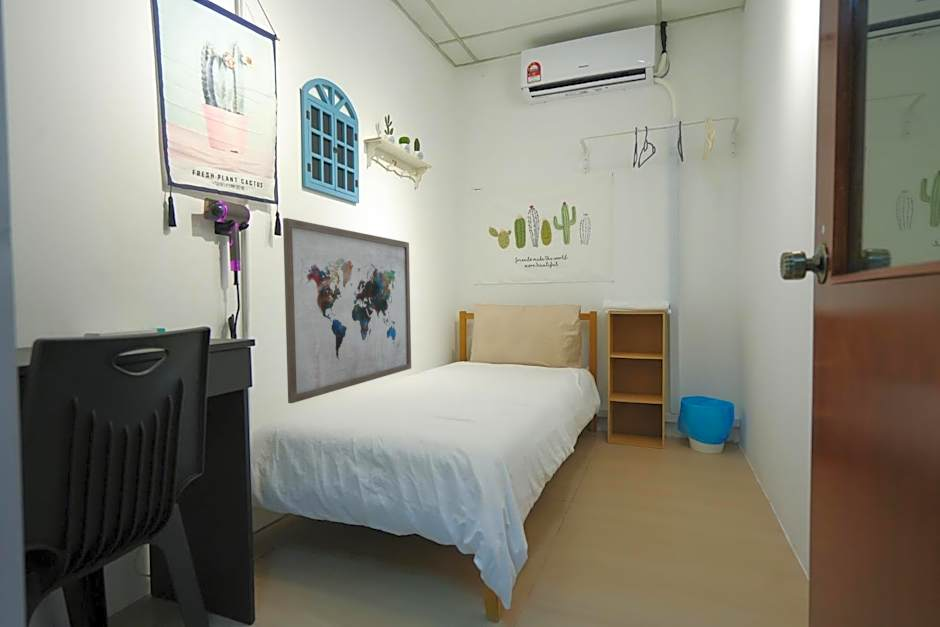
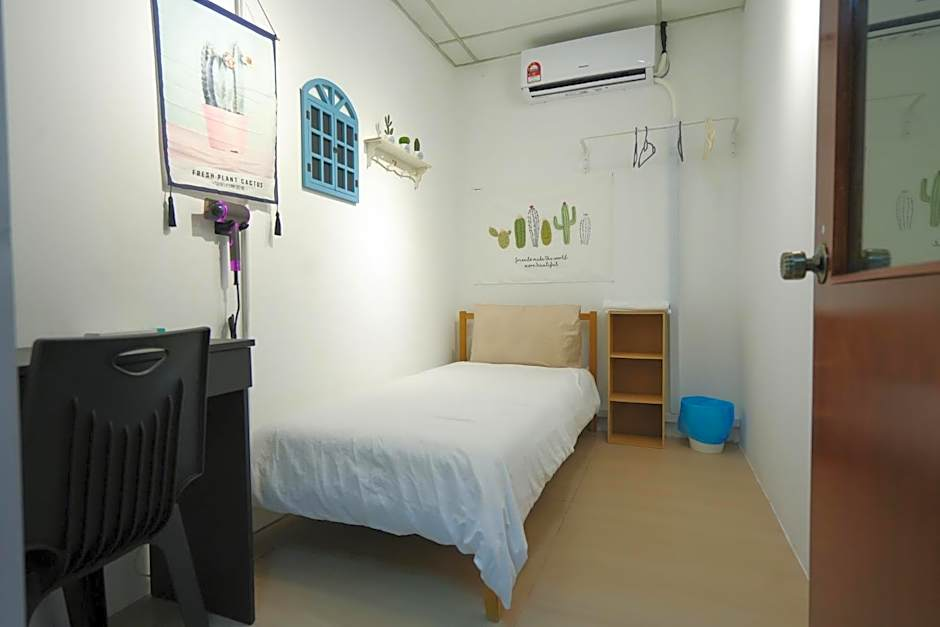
- wall art [282,217,412,404]
